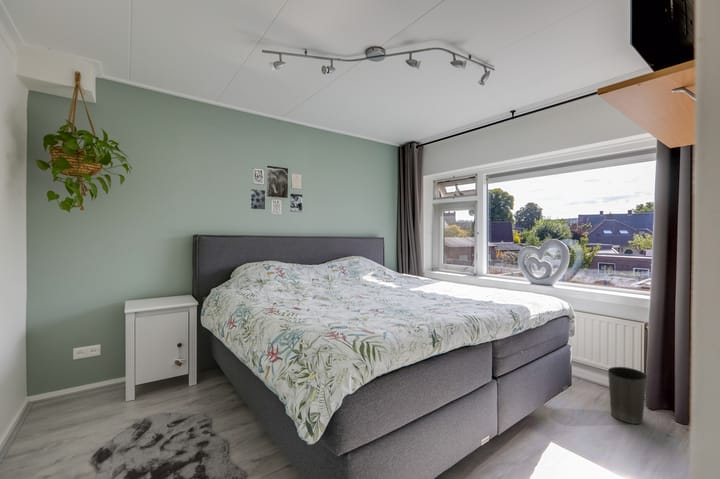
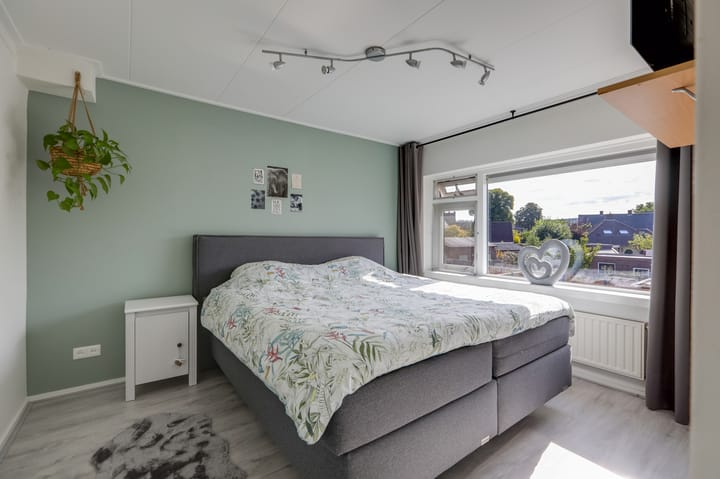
- waste basket [607,366,648,425]
